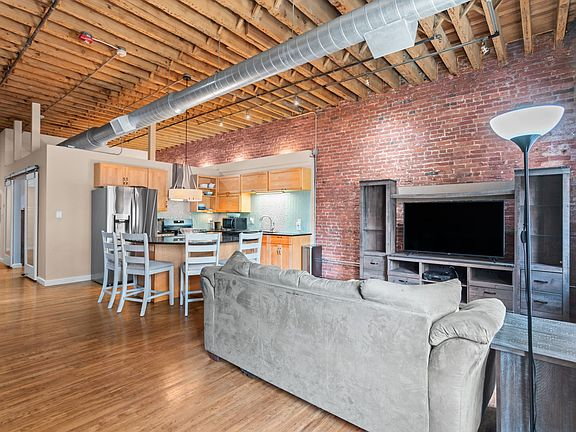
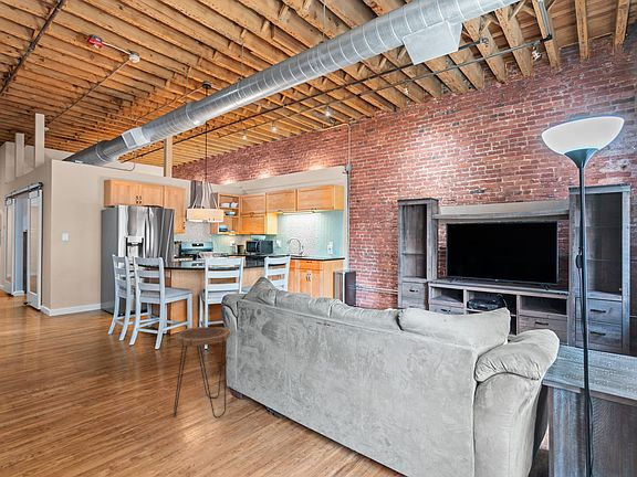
+ side table [173,326,231,420]
